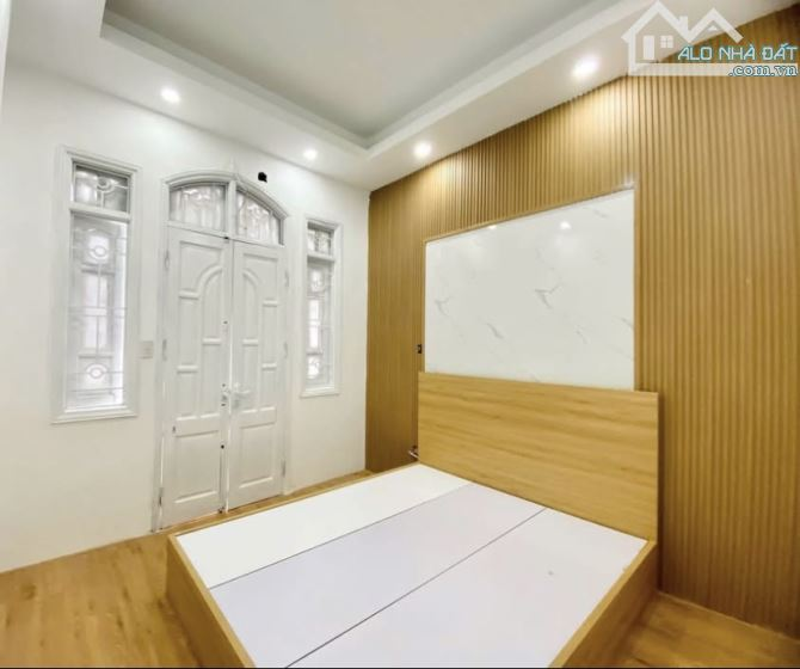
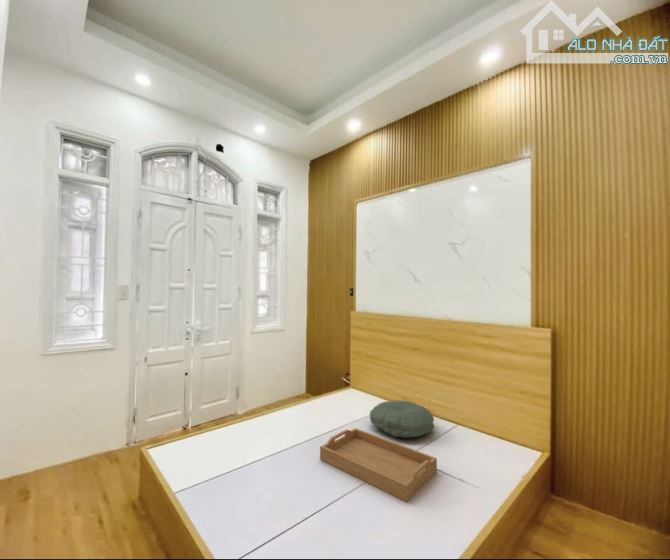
+ serving tray [319,427,438,503]
+ pillow [369,399,435,439]
